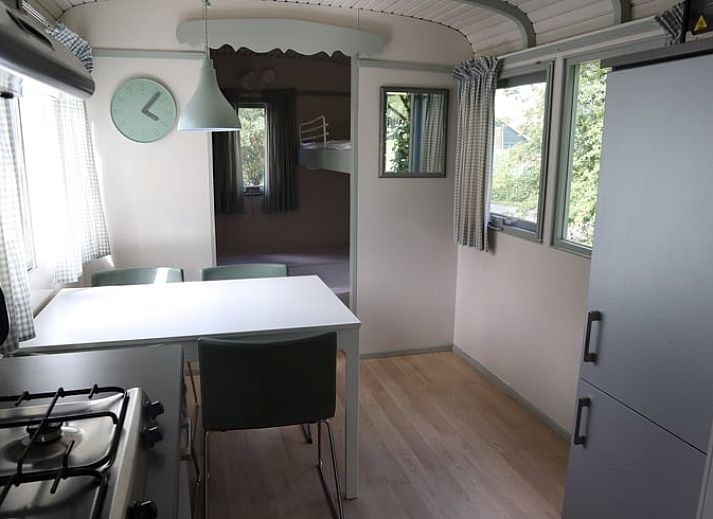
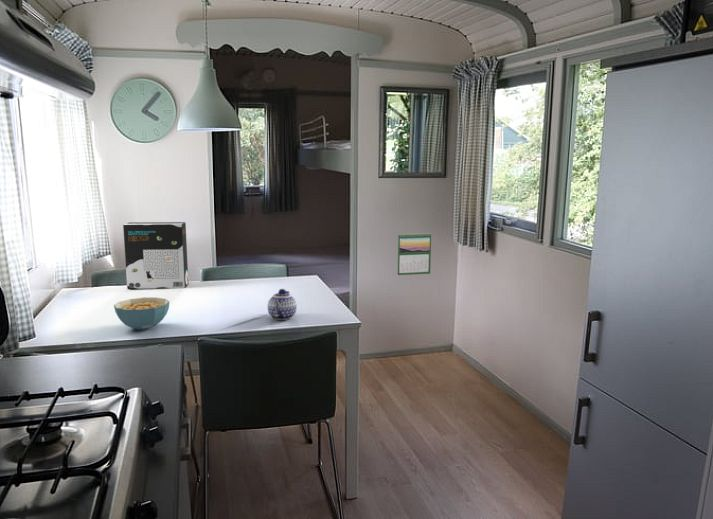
+ cereal bowl [113,297,170,331]
+ teapot [267,288,298,321]
+ calendar [397,232,432,276]
+ cereal box [122,221,189,290]
